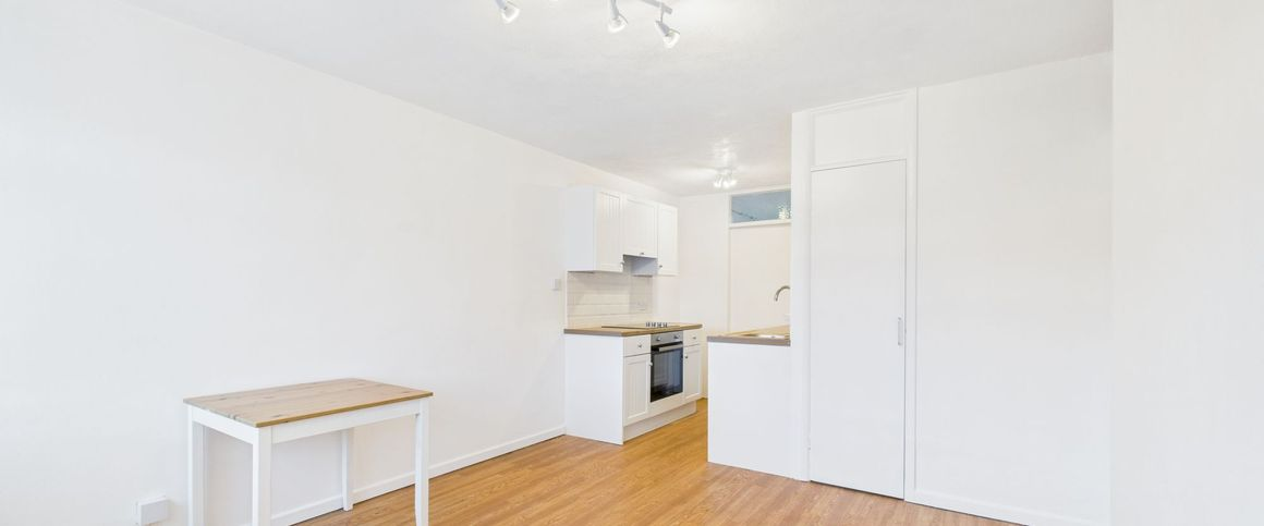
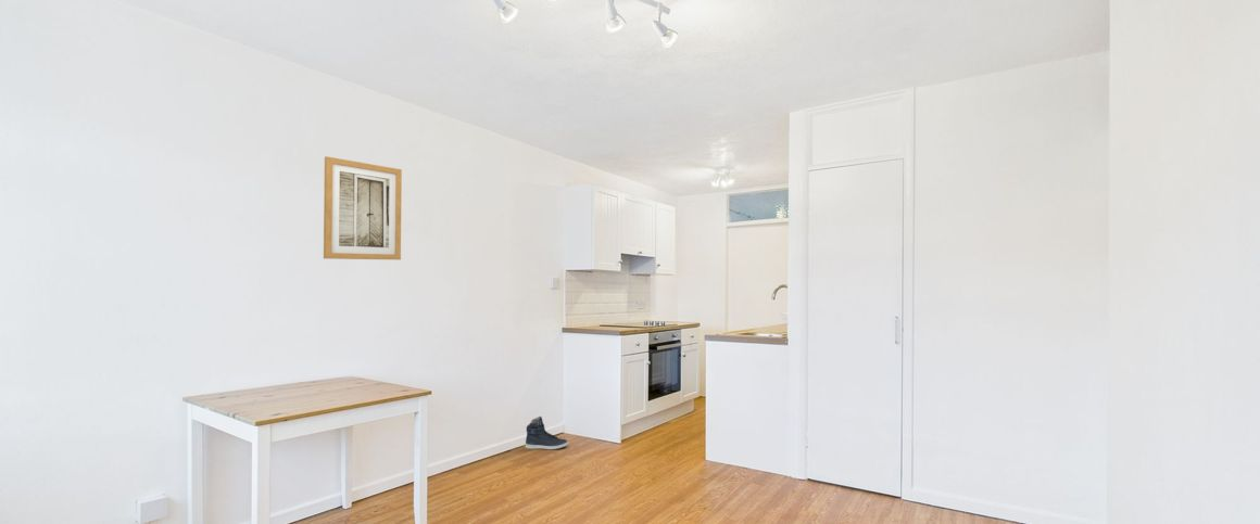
+ wall art [323,155,403,260]
+ sneaker [525,416,569,451]
